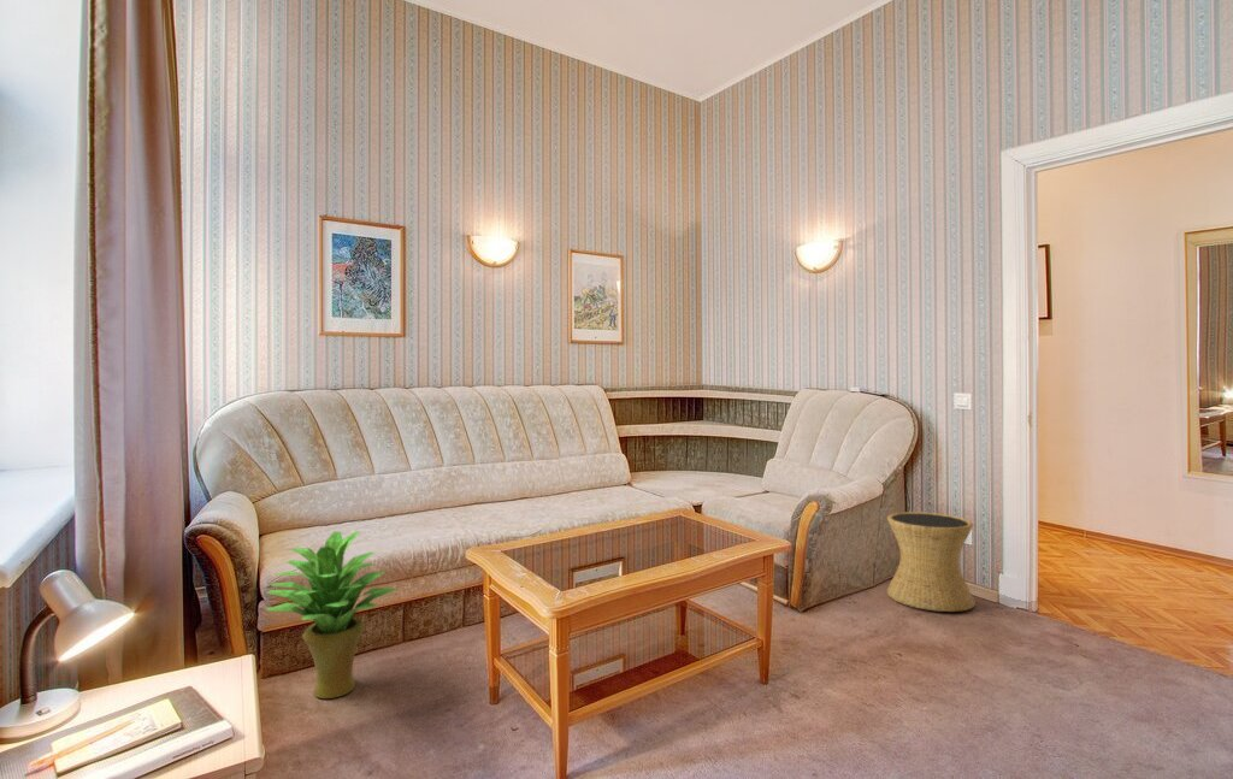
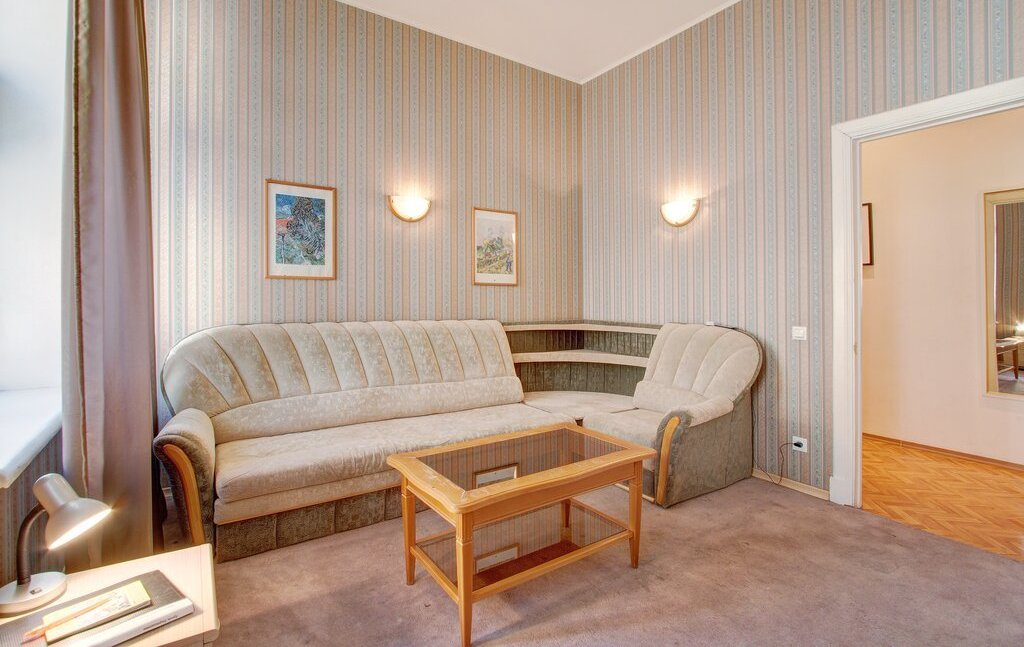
- side table [886,511,977,613]
- potted plant [265,530,399,700]
